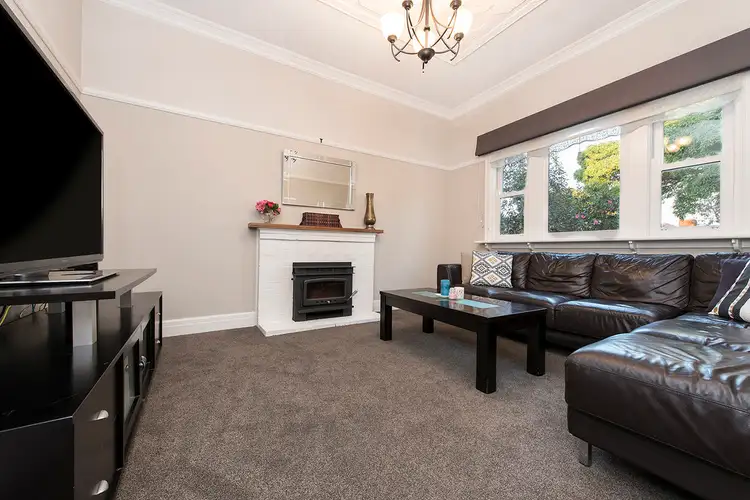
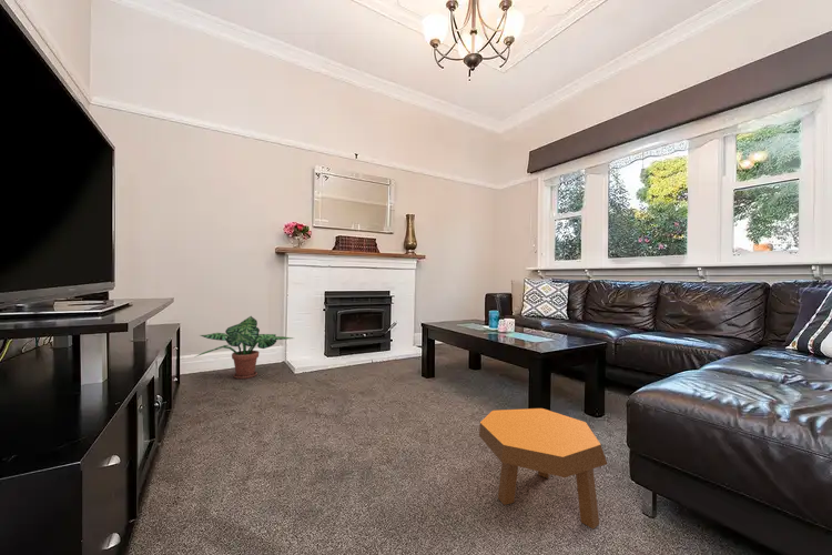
+ potted plant [195,315,294,380]
+ footstool [478,407,608,529]
